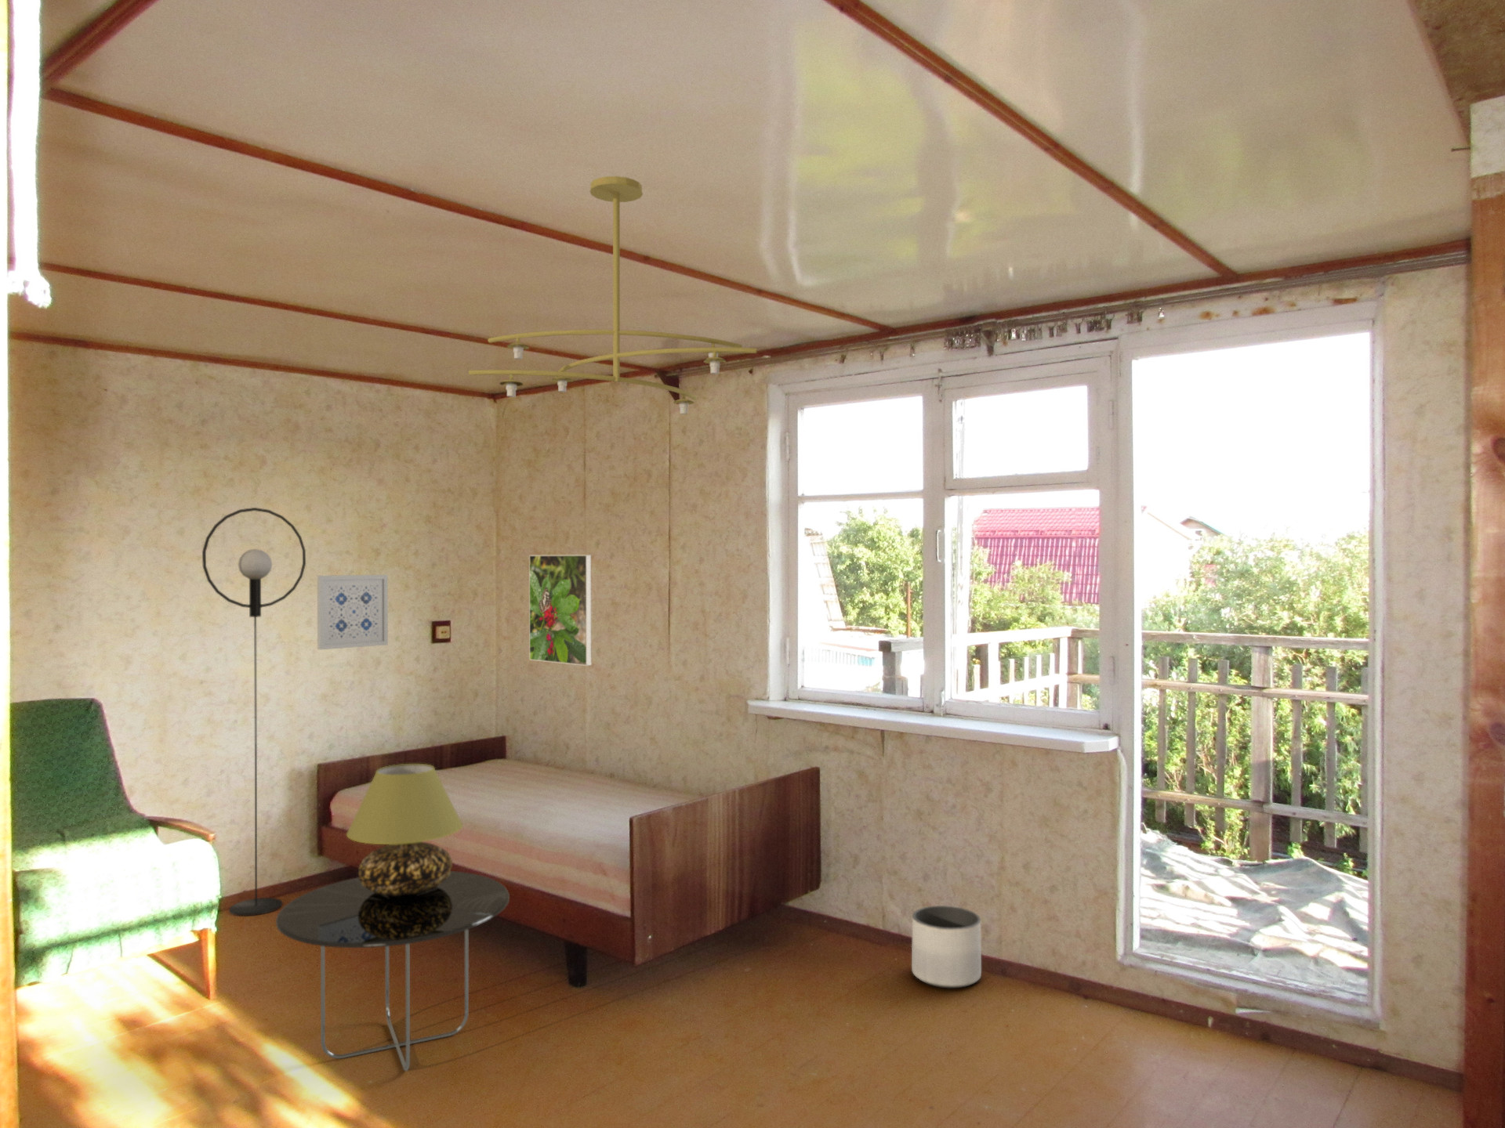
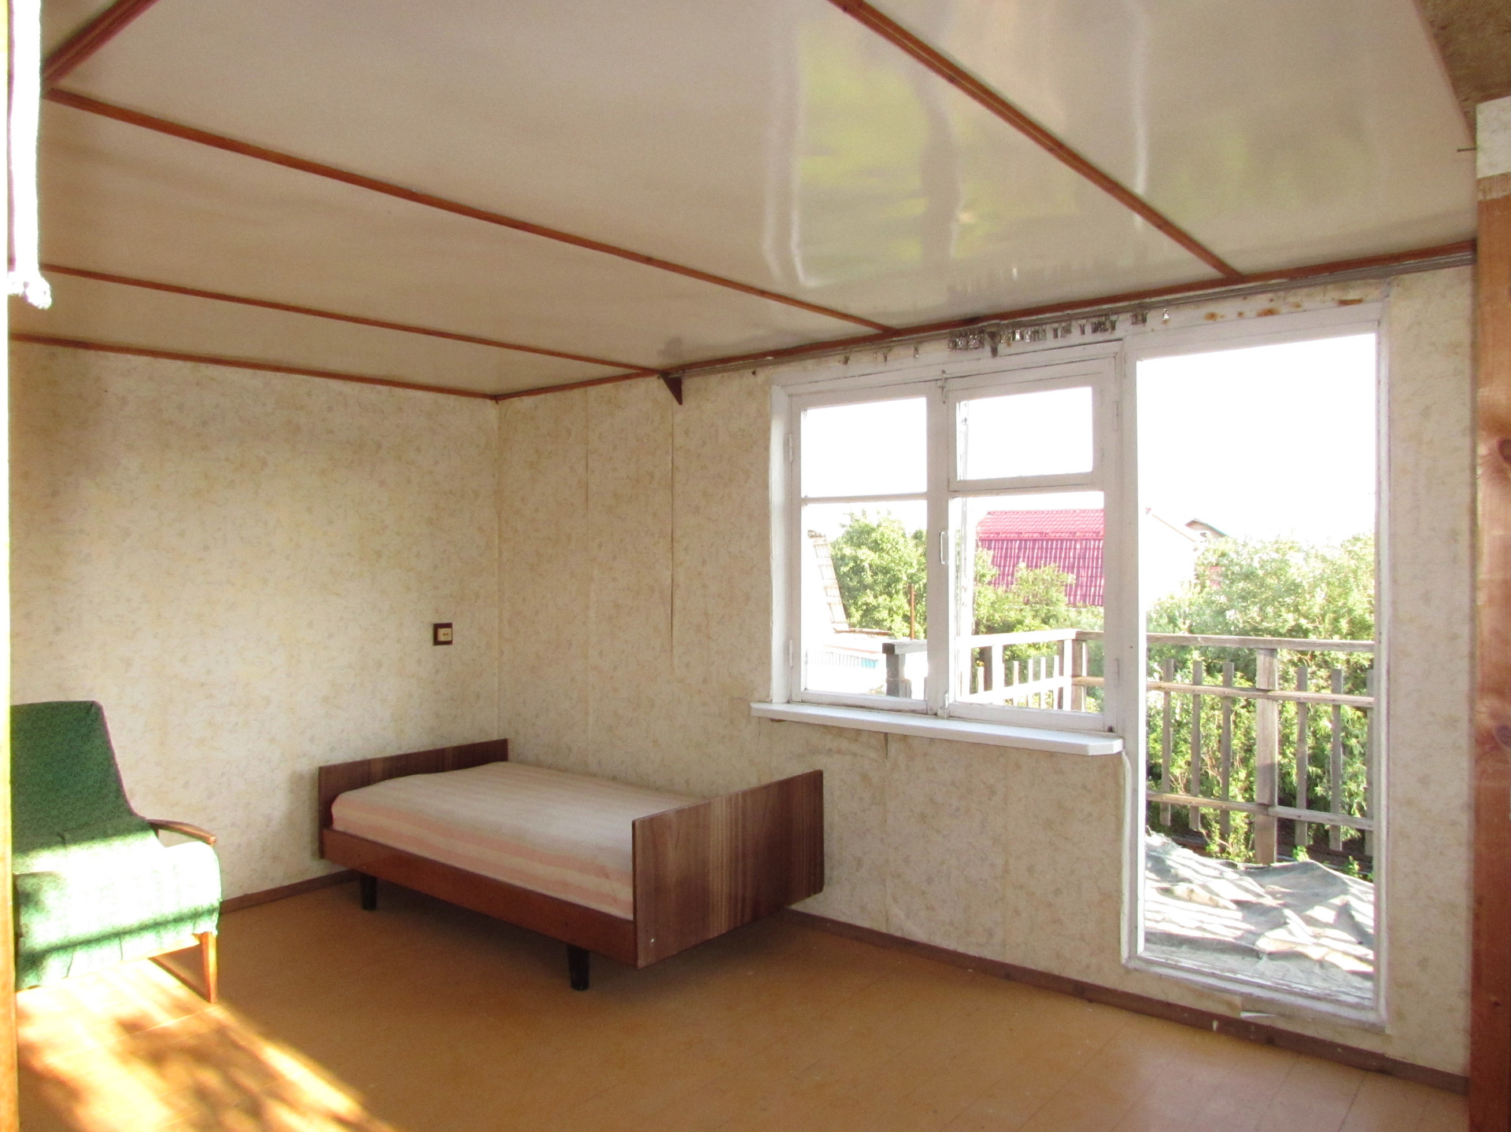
- planter [911,905,982,988]
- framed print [529,553,591,667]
- ceiling light fixture [468,175,757,415]
- side table [275,870,511,1071]
- floor lamp [201,507,307,916]
- wall art [316,575,389,650]
- table lamp [346,763,465,896]
